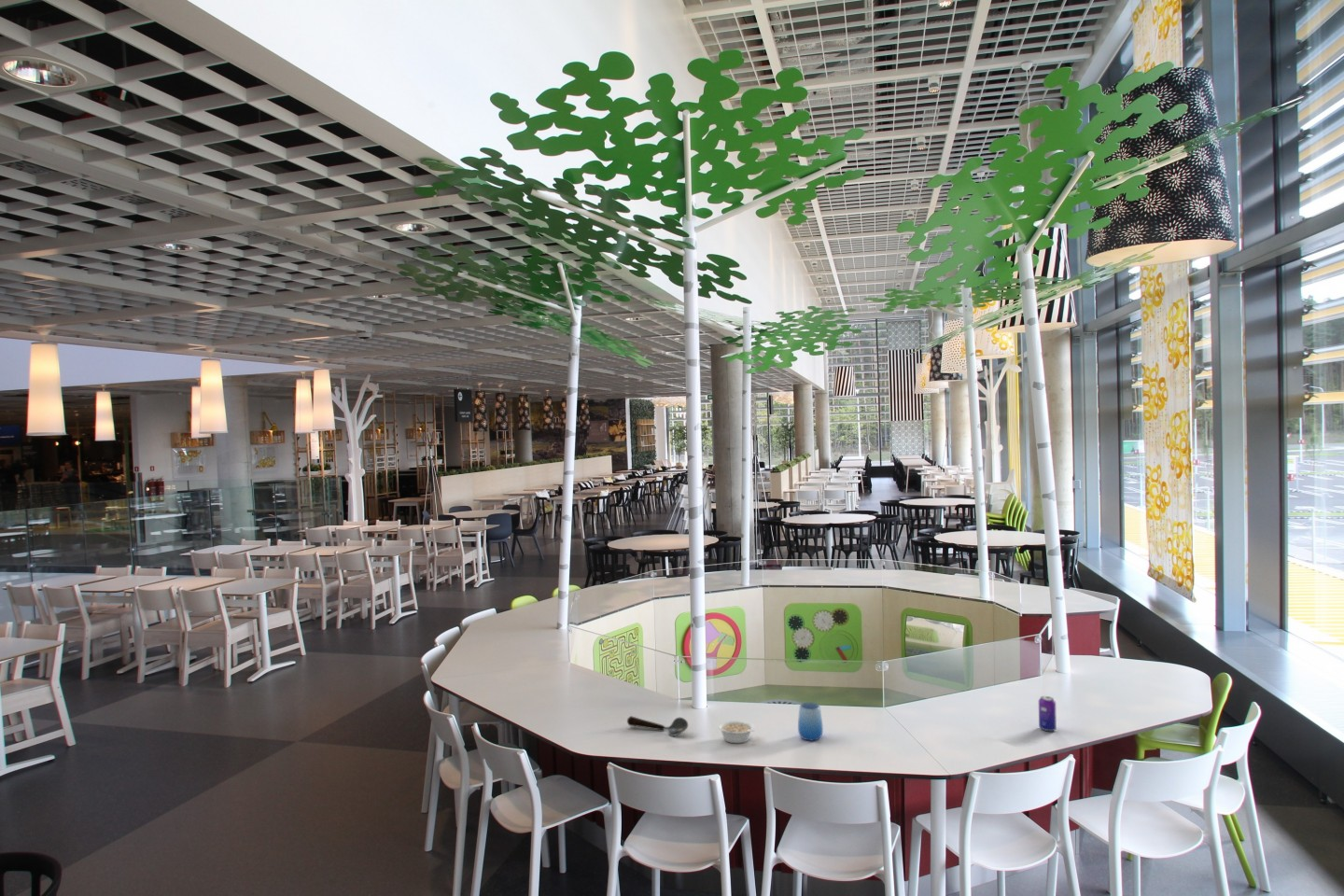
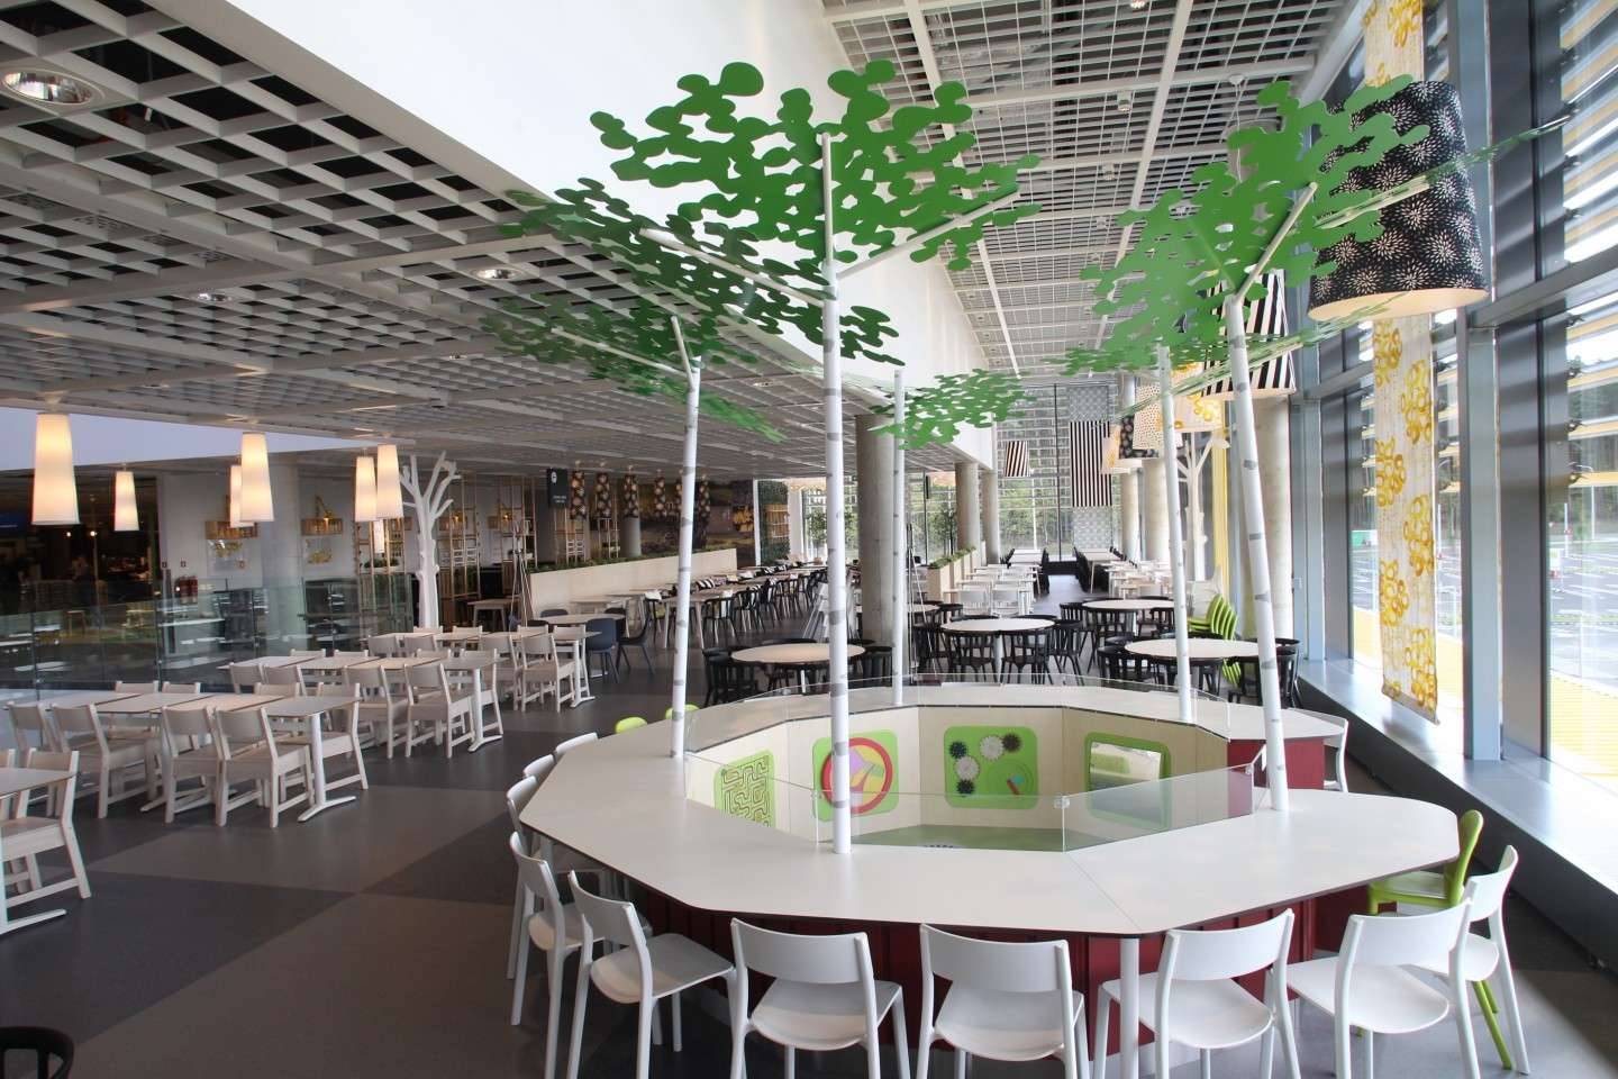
- legume [718,720,755,744]
- cup [797,702,824,742]
- beverage can [1038,695,1057,732]
- spoon [626,715,689,737]
